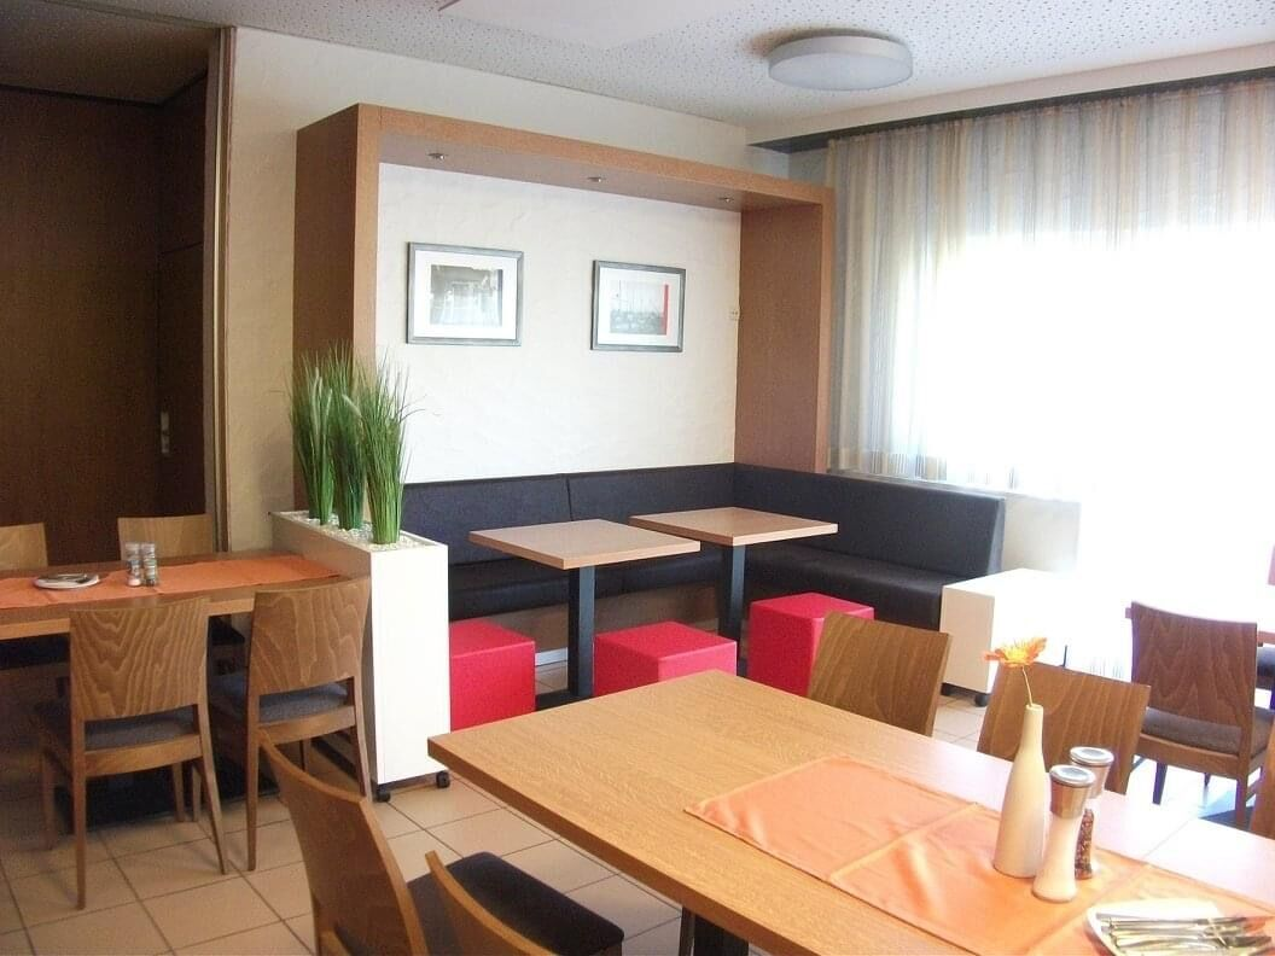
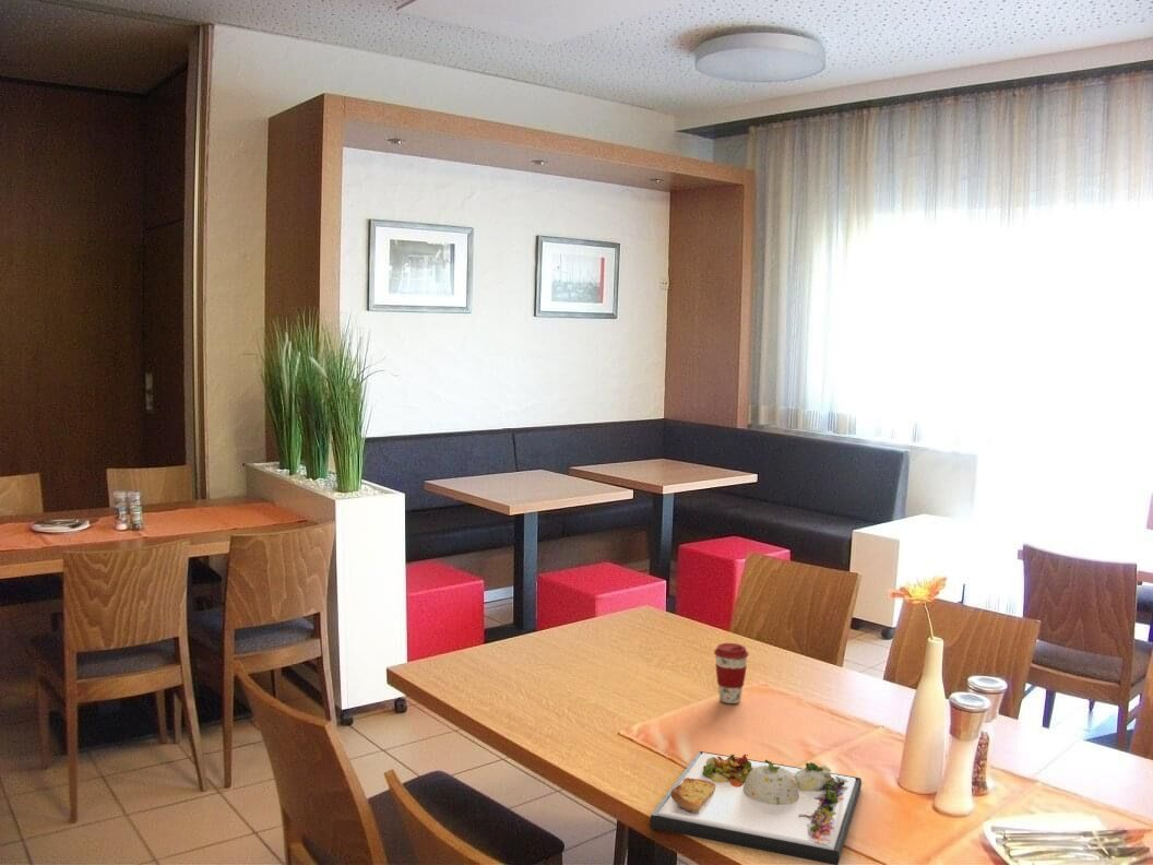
+ dinner plate [649,750,863,865]
+ coffee cup [713,642,750,704]
